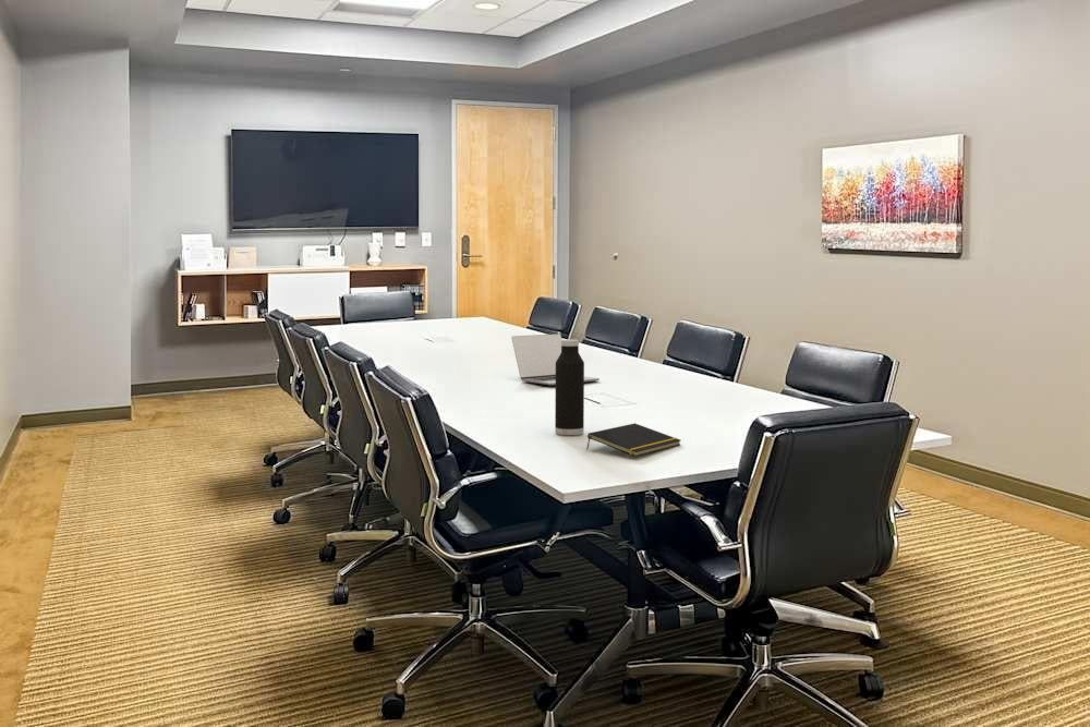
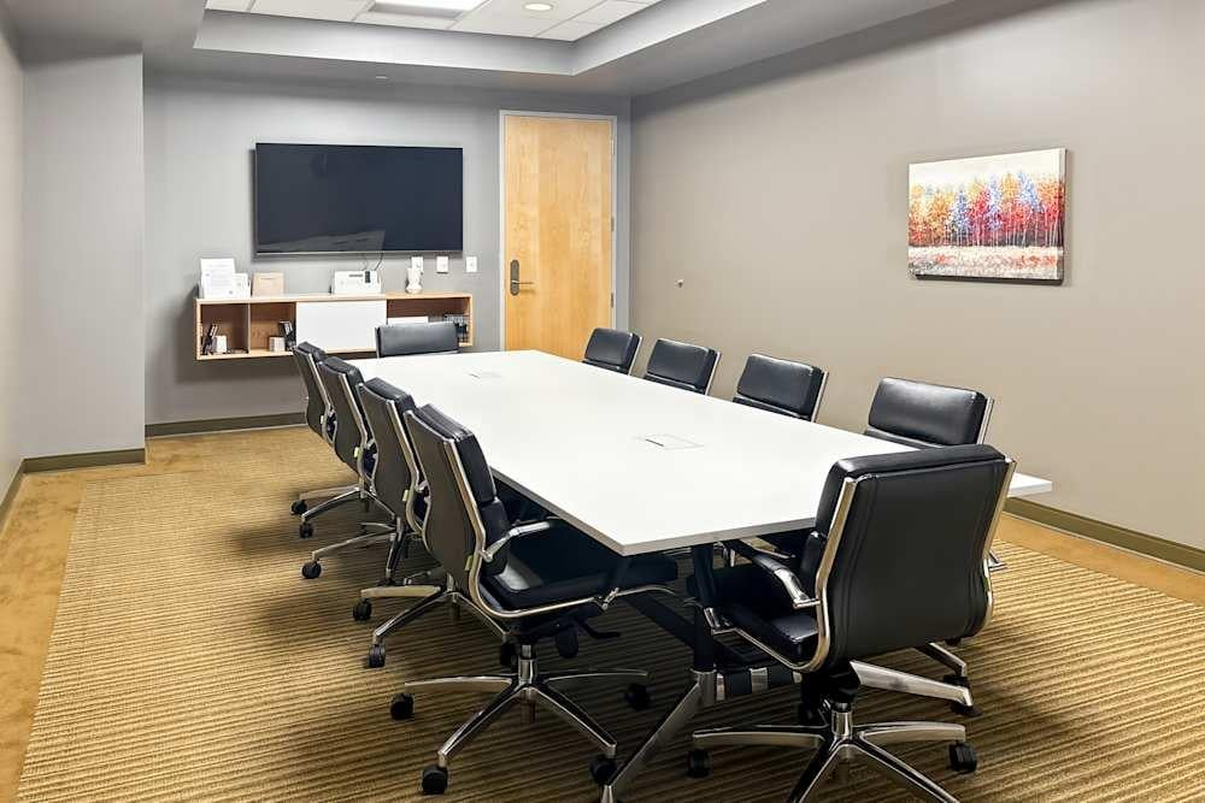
- notepad [585,422,682,458]
- water bottle [554,338,585,436]
- laptop [510,332,601,386]
